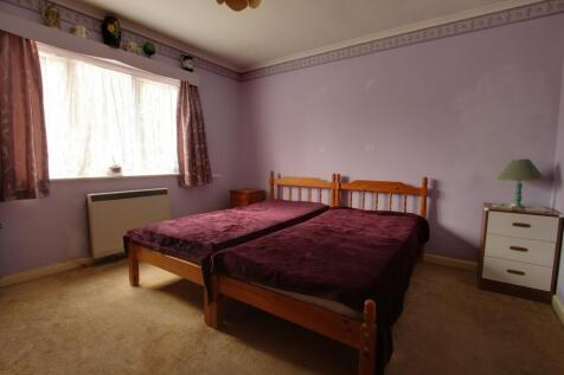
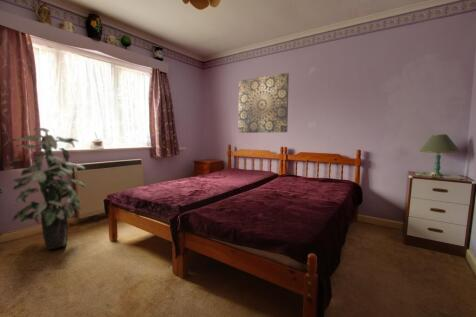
+ indoor plant [10,127,88,251]
+ wall art [238,72,290,134]
